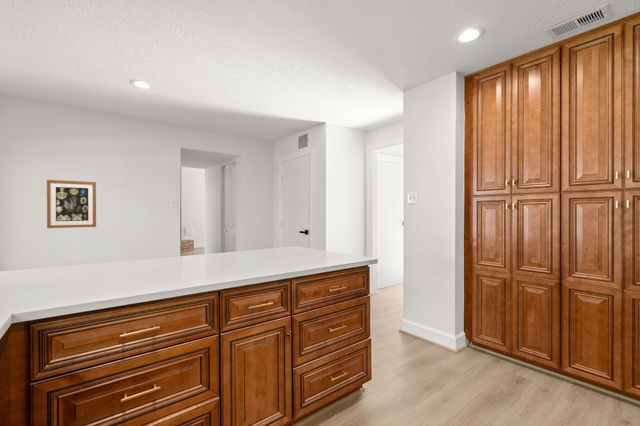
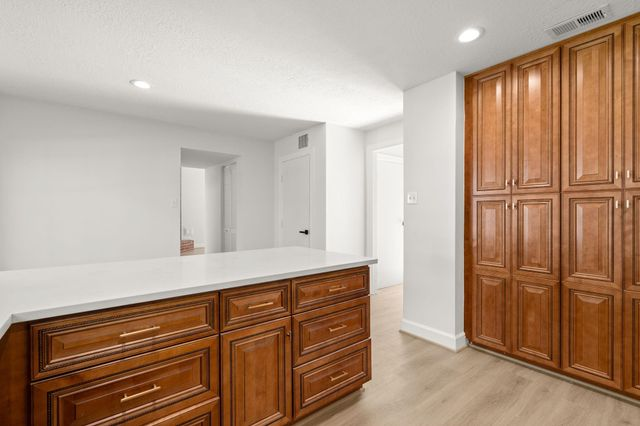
- wall art [46,179,97,229]
